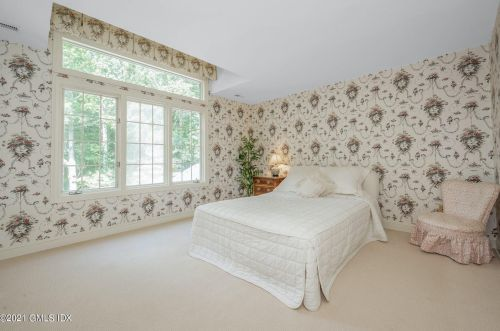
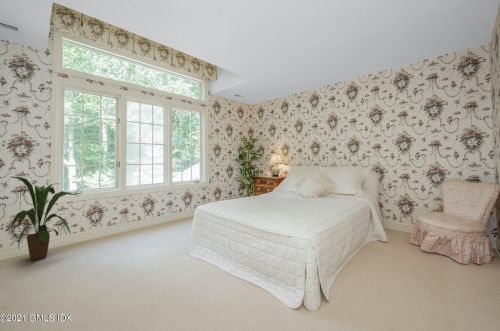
+ house plant [11,176,79,262]
